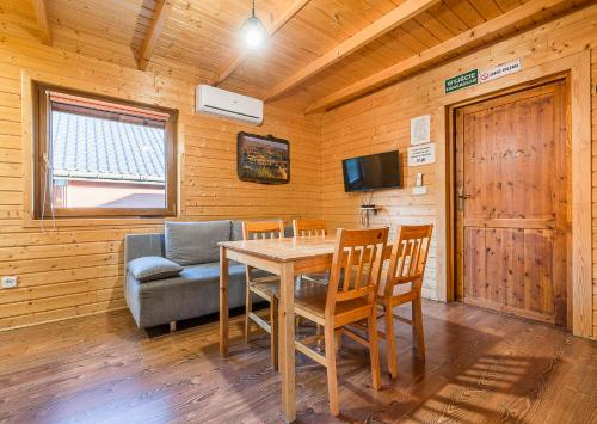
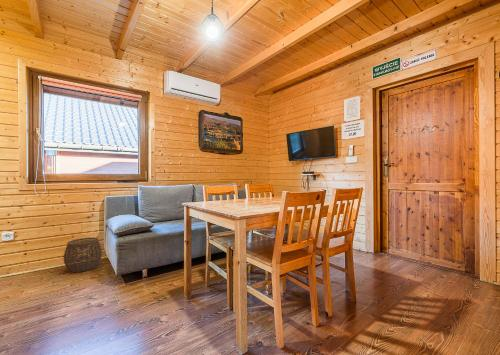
+ woven basket [62,236,103,273]
